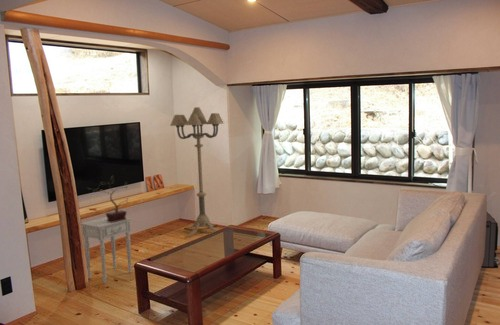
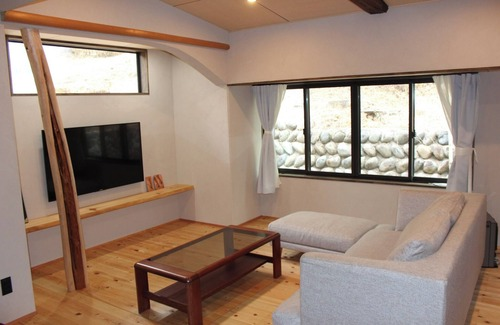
- nightstand [80,216,133,284]
- floor lamp [169,106,225,238]
- potted plant [87,175,129,222]
